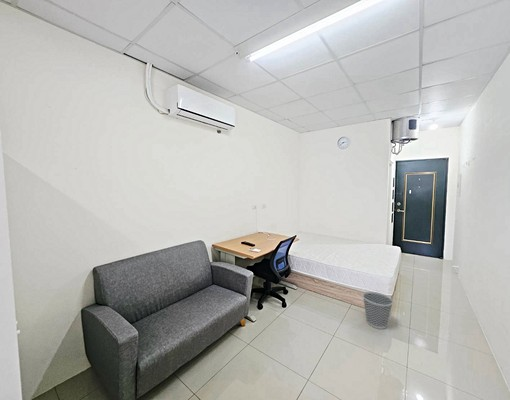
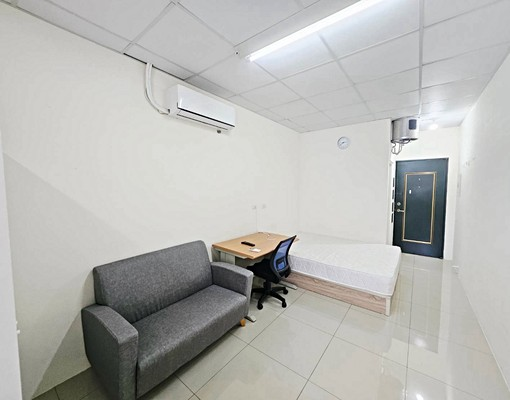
- wastebasket [362,291,394,330]
